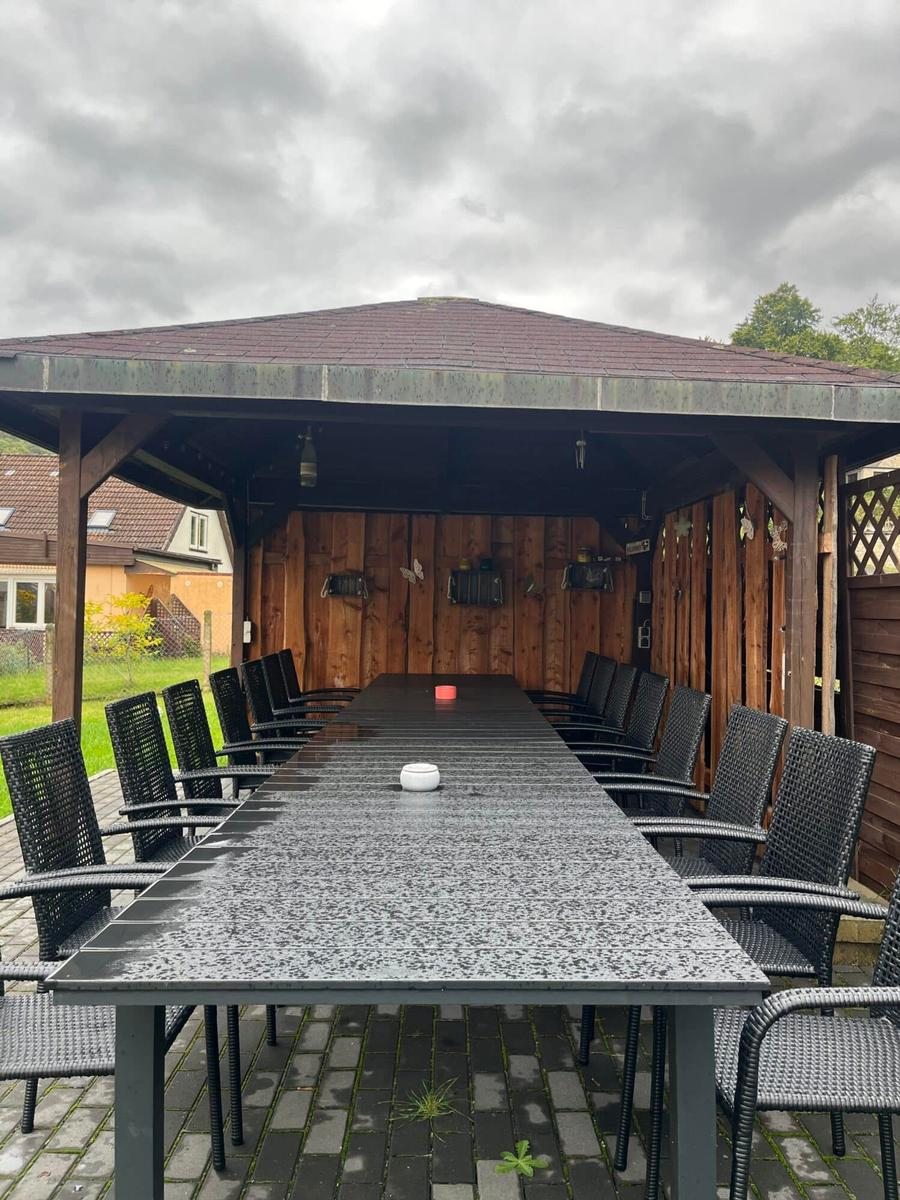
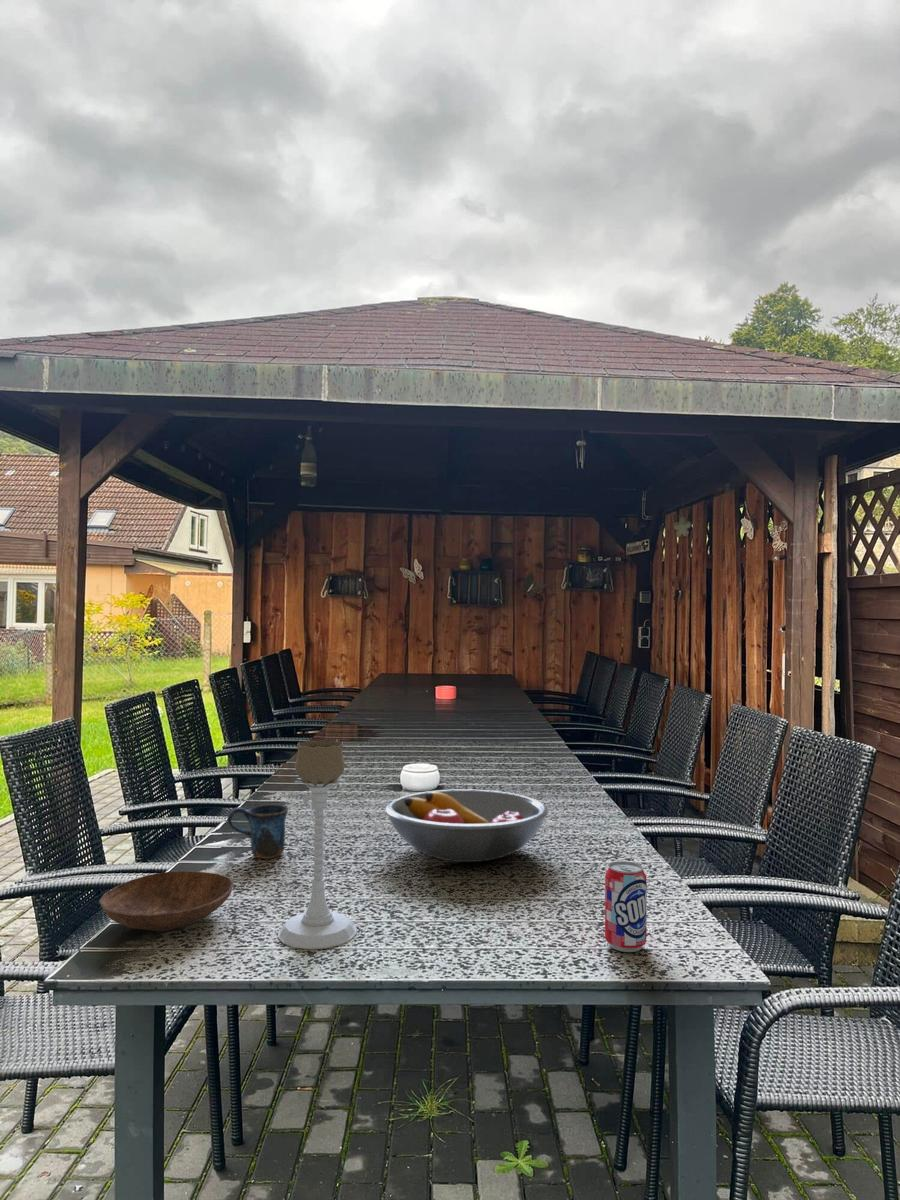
+ fruit bowl [384,788,549,863]
+ bowl [98,870,235,933]
+ candle holder [277,739,358,950]
+ beverage can [604,860,648,953]
+ mug [226,804,290,860]
